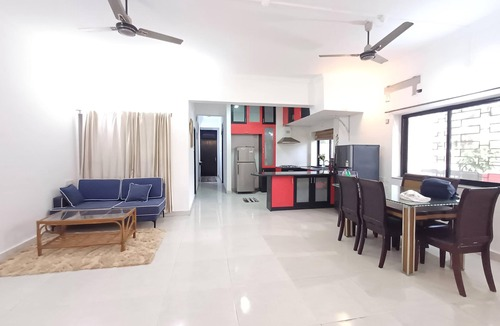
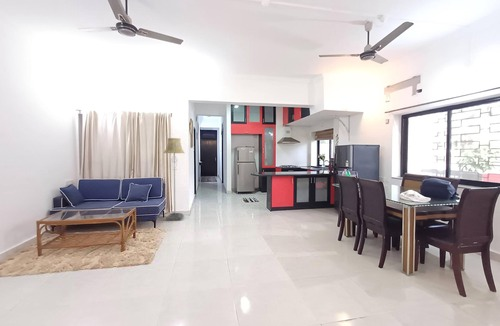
+ floor lamp [162,137,186,222]
